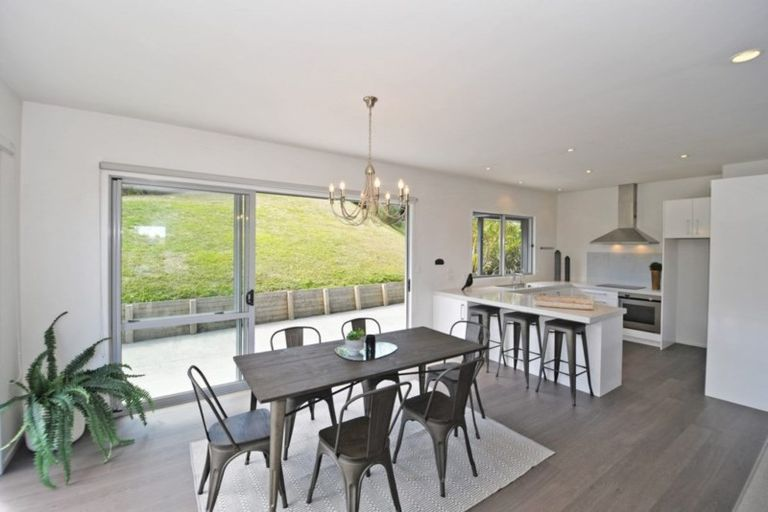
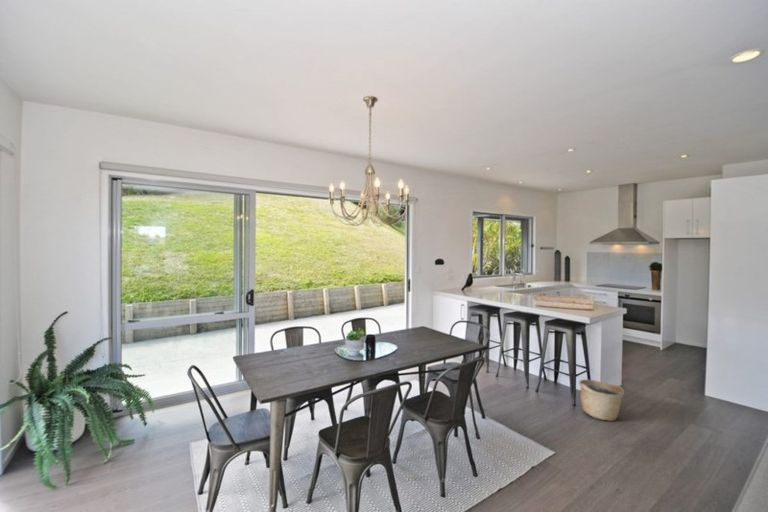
+ basket [578,379,625,422]
